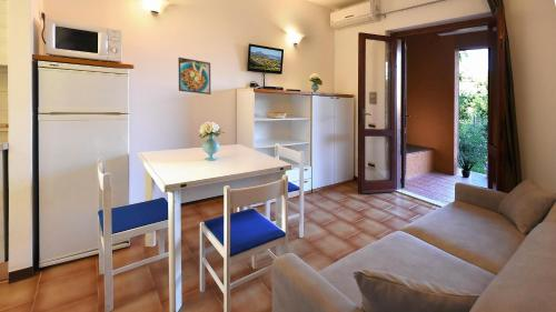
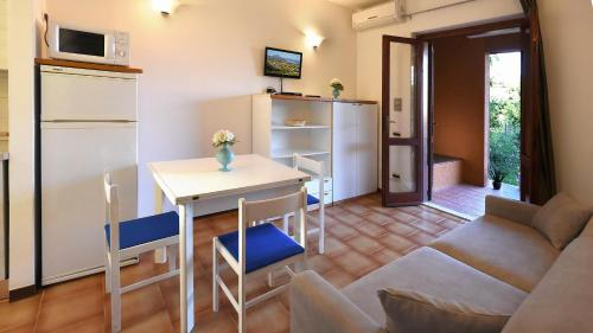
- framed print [177,57,211,95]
